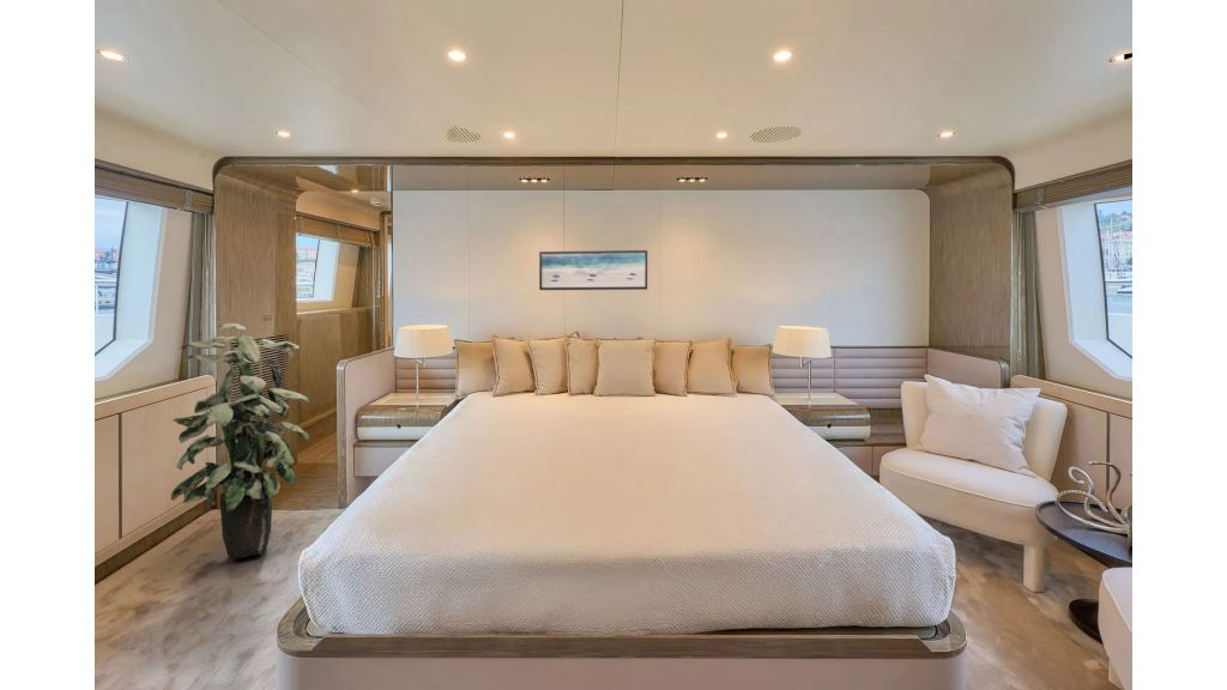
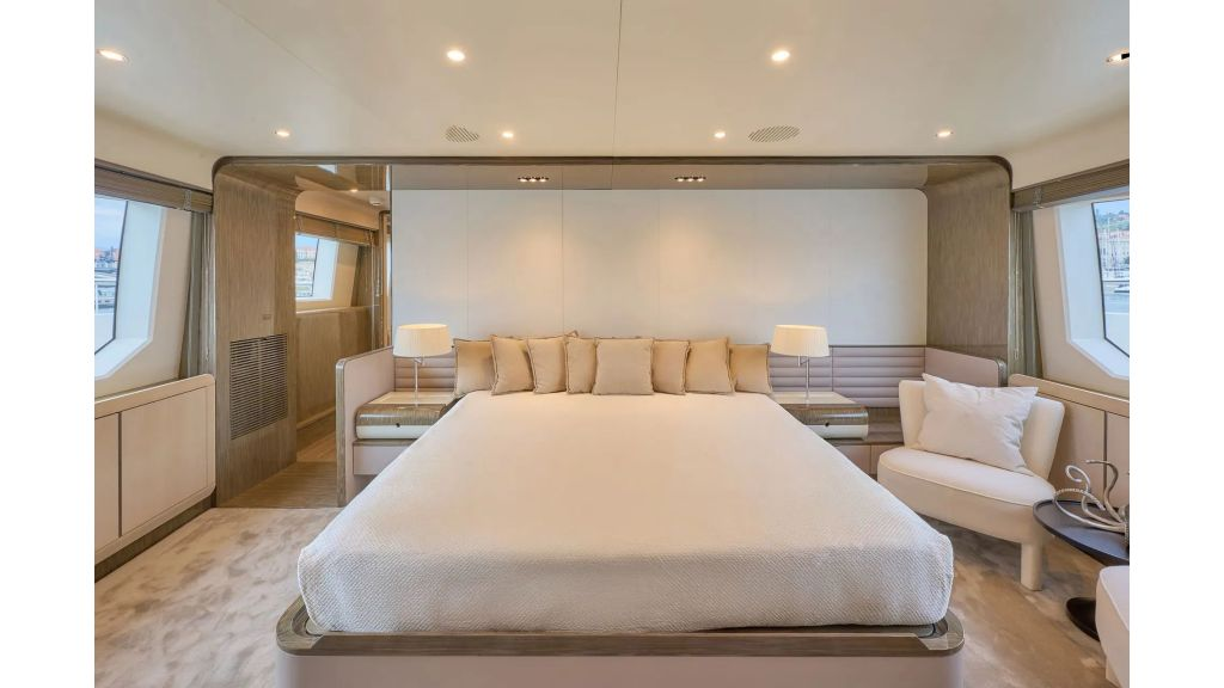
- wall art [538,249,648,291]
- indoor plant [170,322,310,561]
